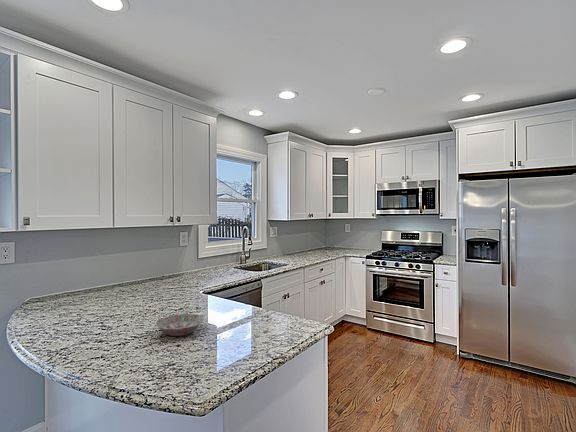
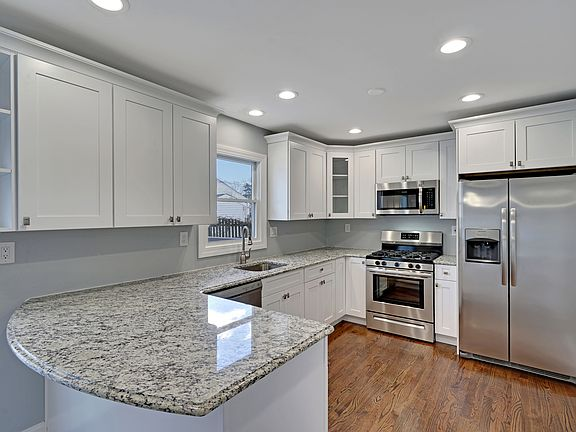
- bowl [155,313,205,337]
